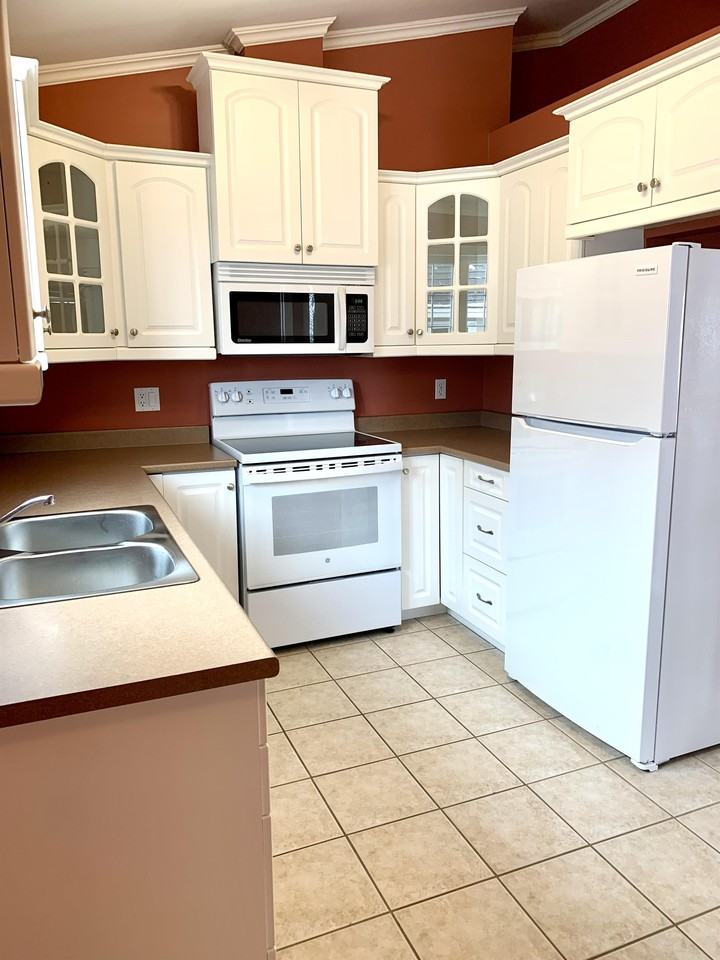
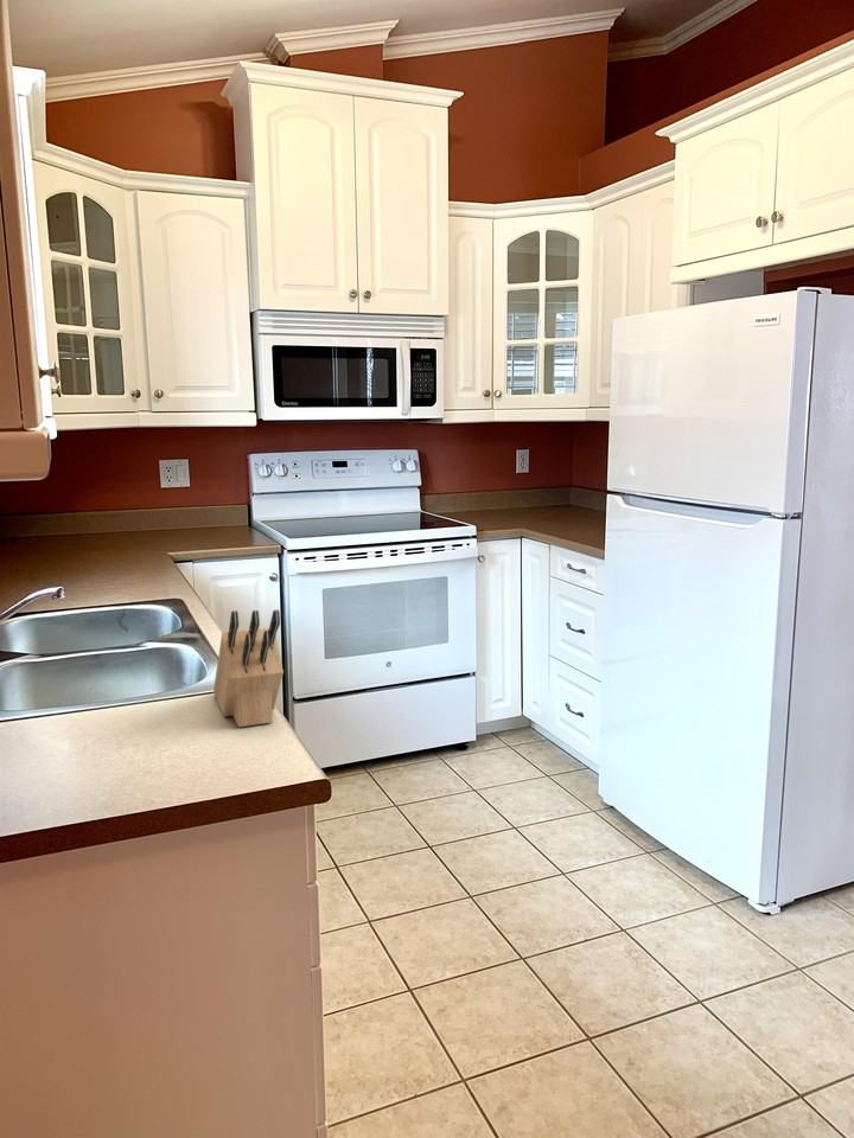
+ knife block [212,608,285,728]
